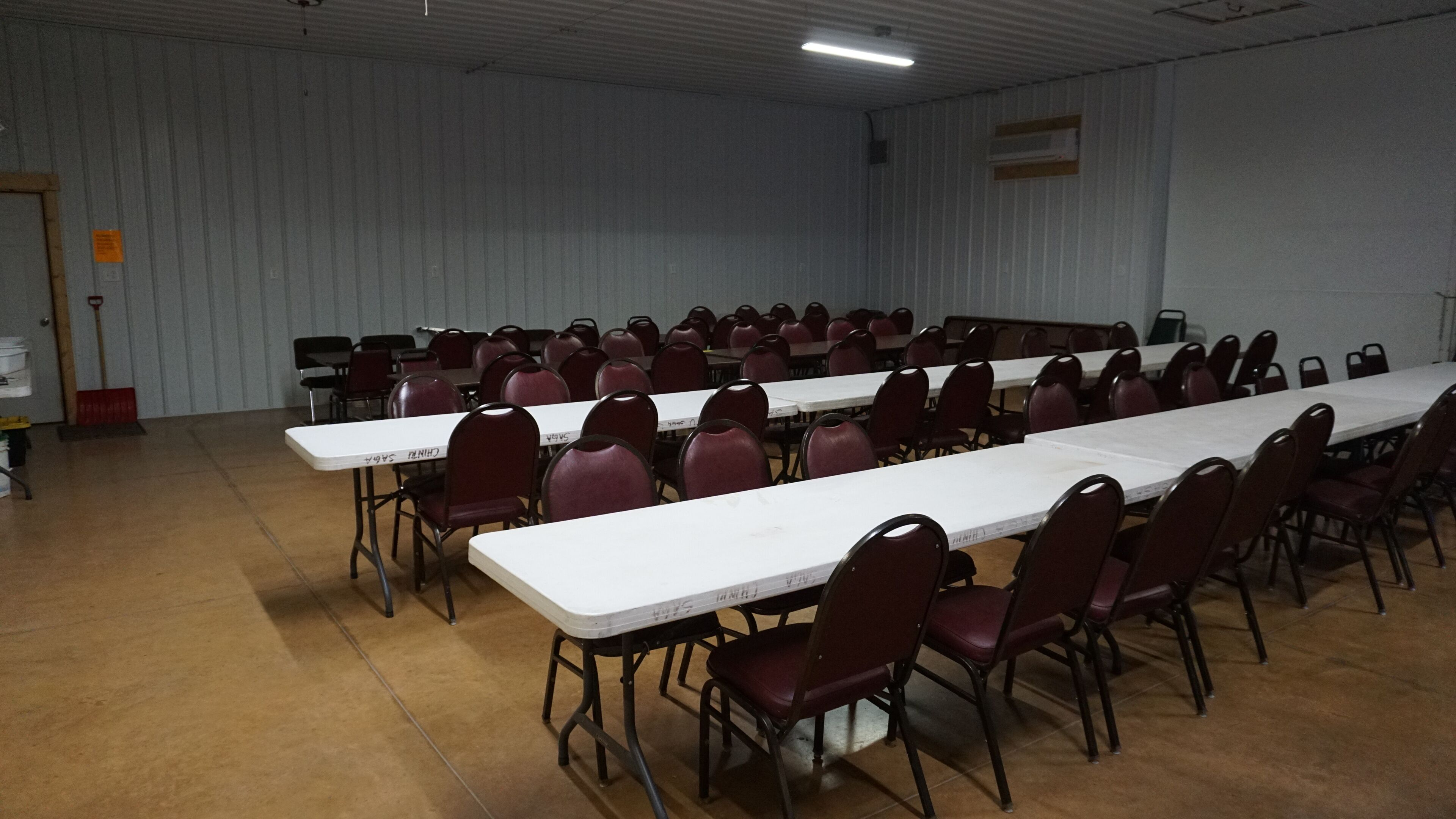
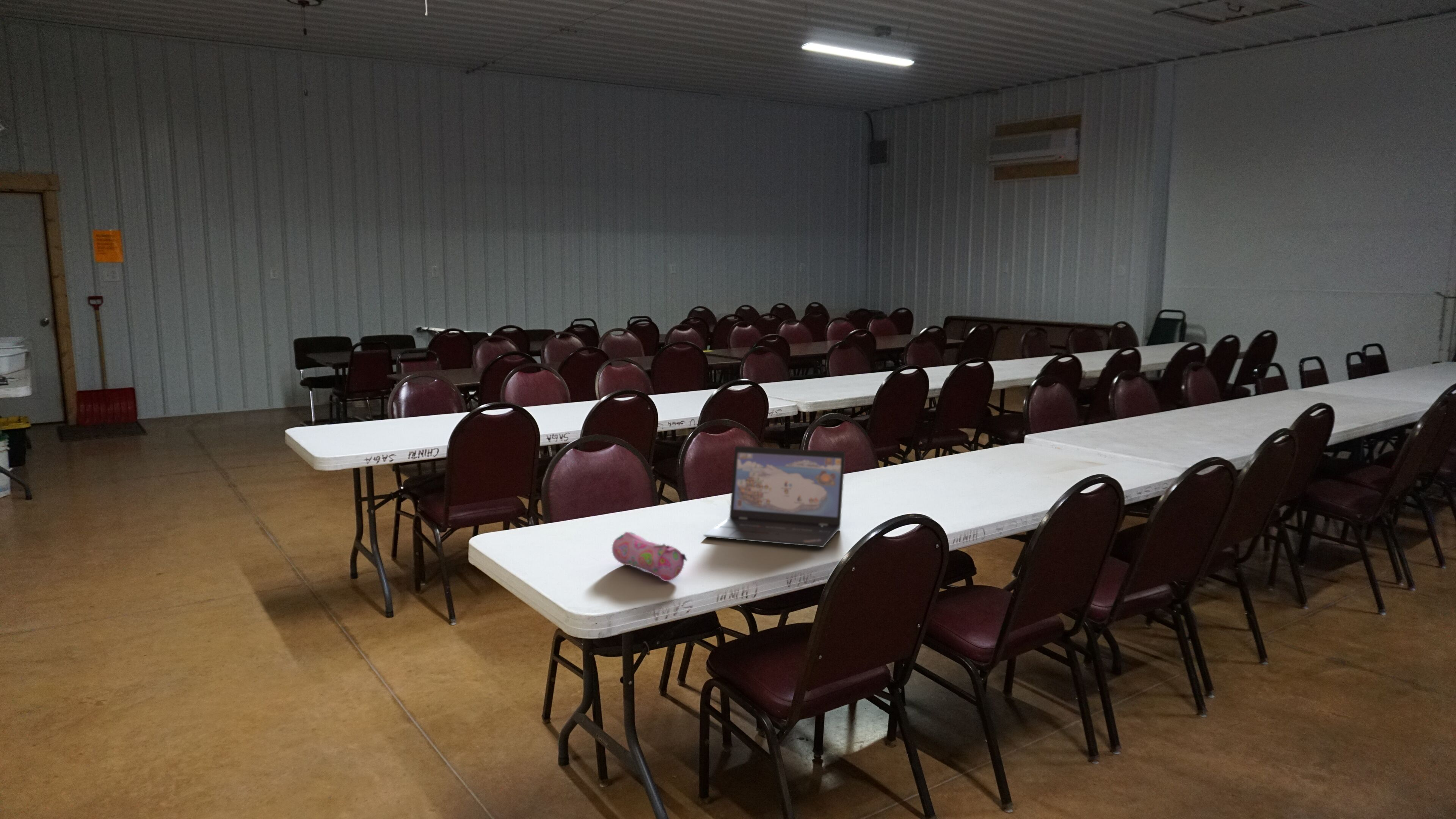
+ laptop [703,446,846,548]
+ pencil case [612,532,687,582]
